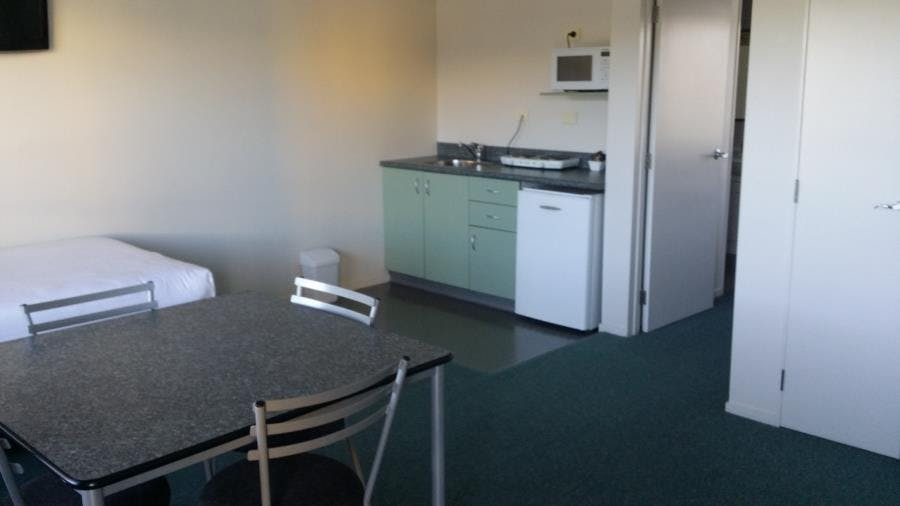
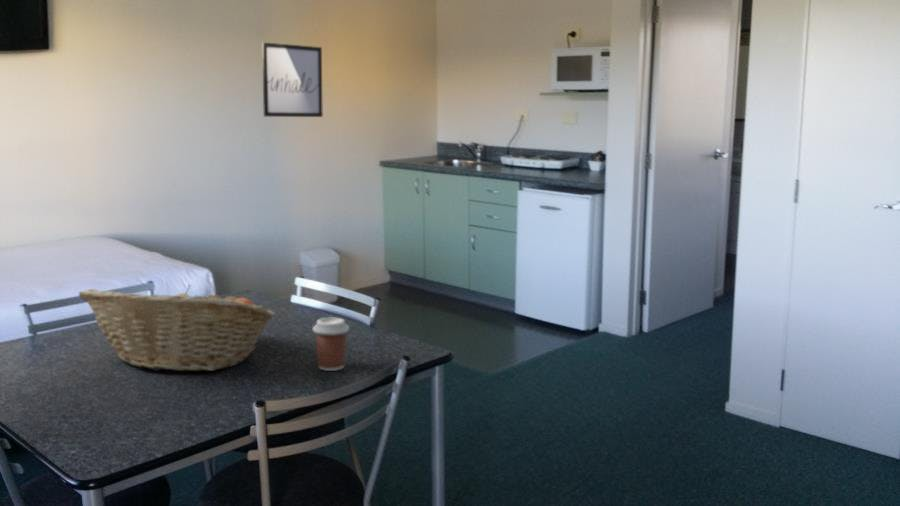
+ coffee cup [312,317,350,372]
+ wall art [261,41,324,118]
+ fruit basket [78,283,276,372]
